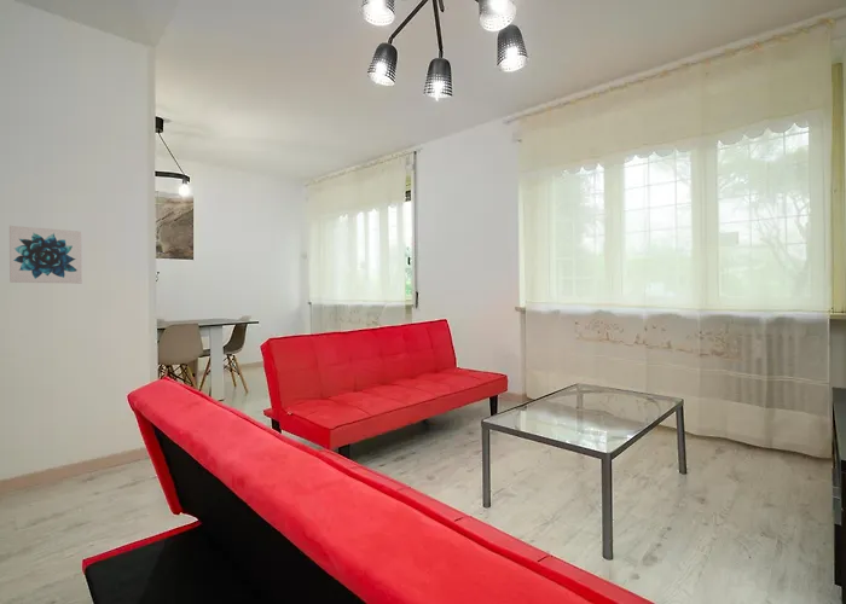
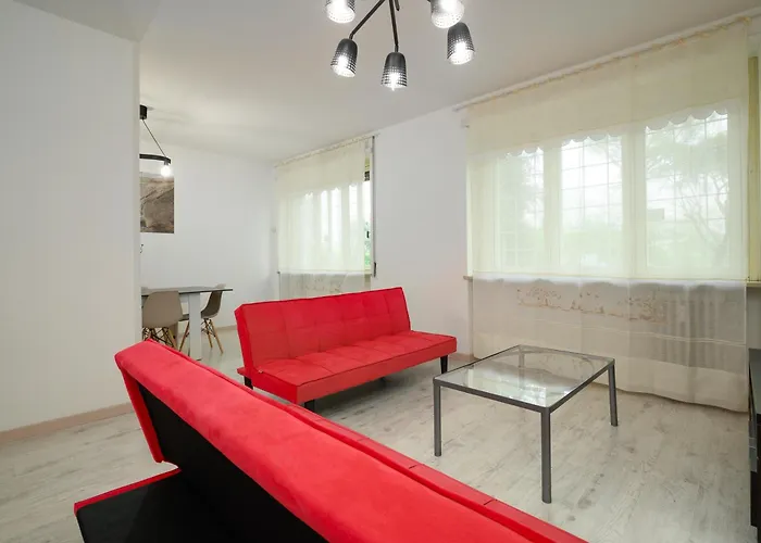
- wall art [8,225,83,285]
